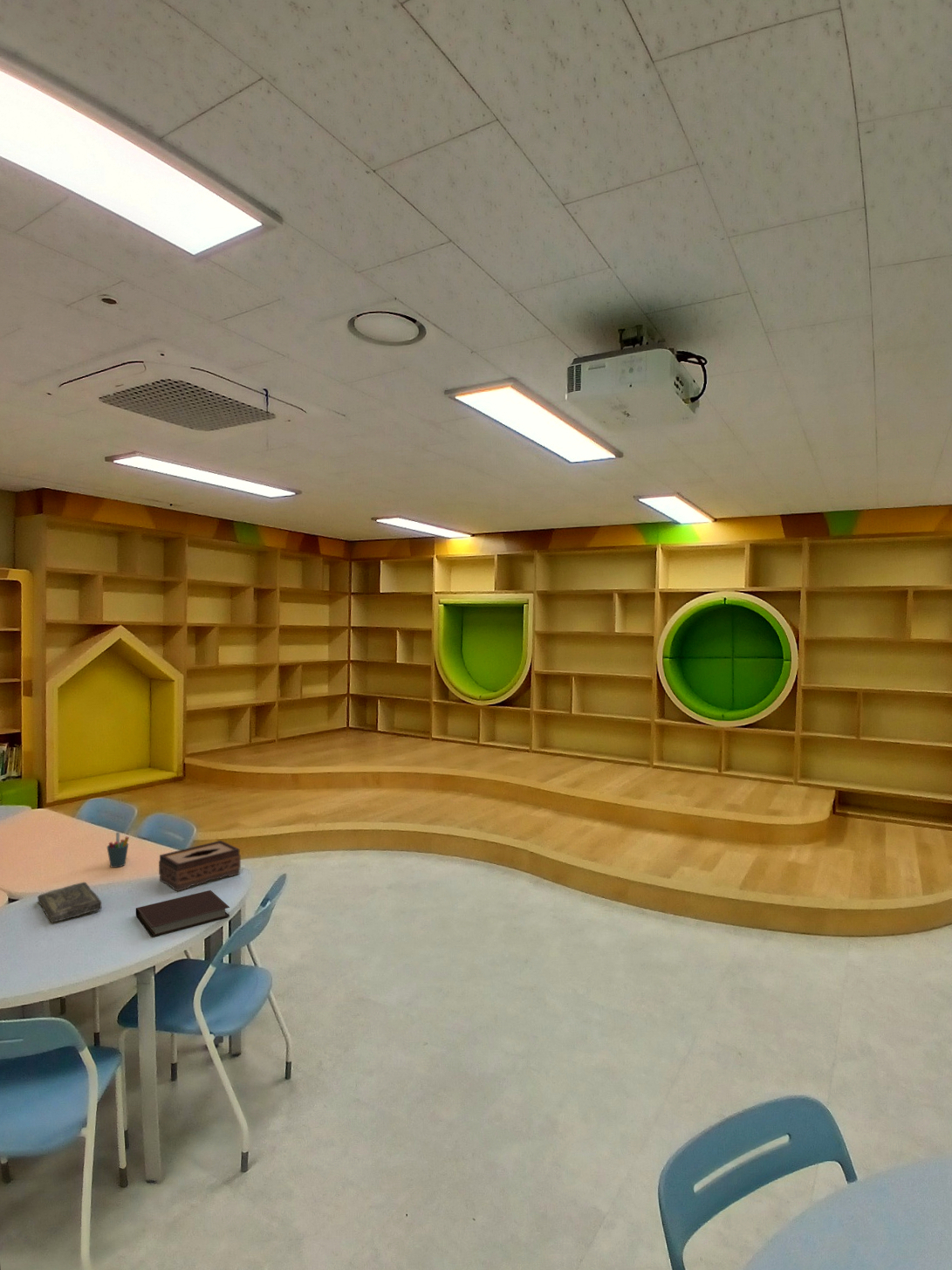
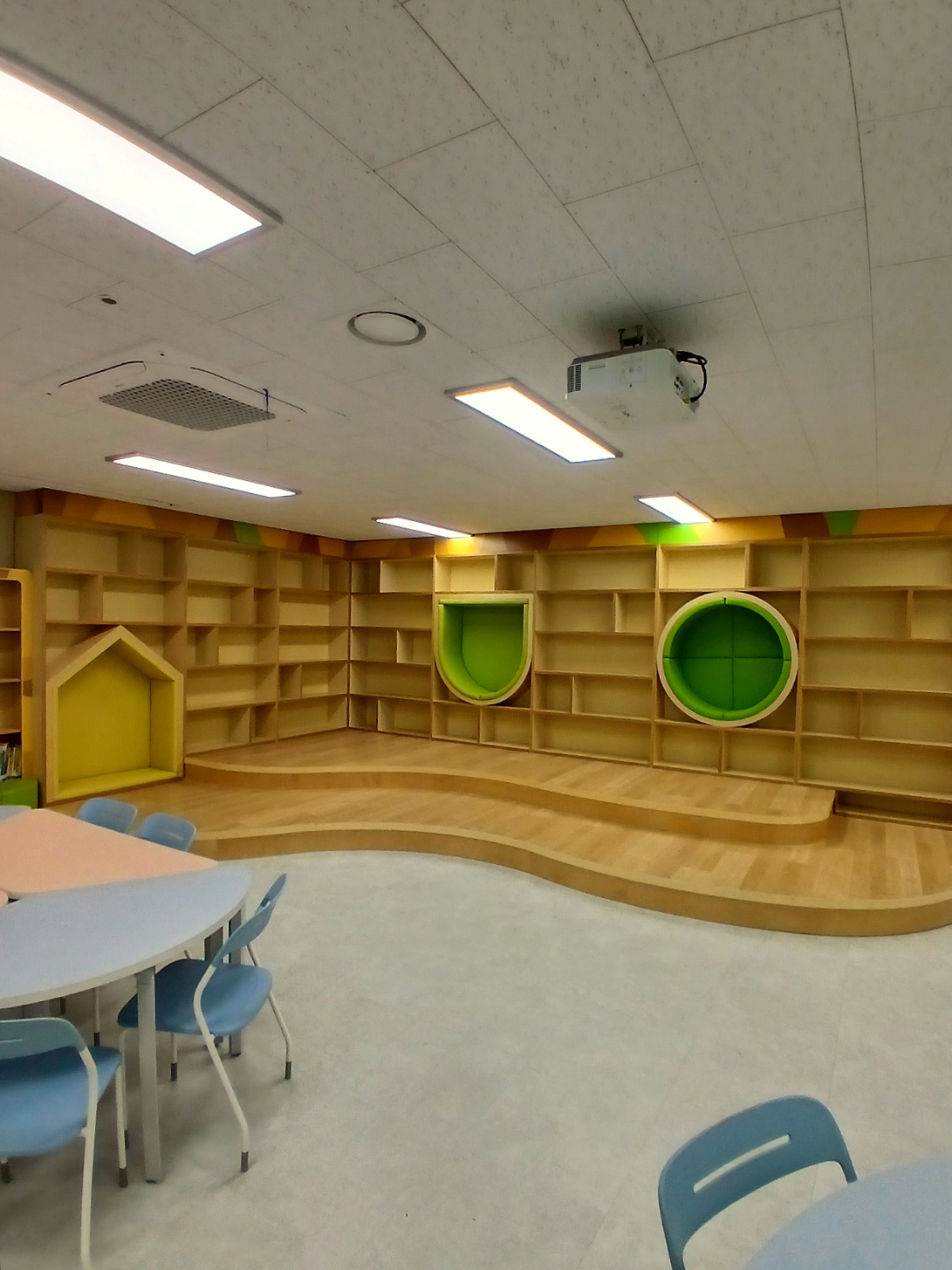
- book [37,882,103,923]
- notebook [135,889,230,937]
- pen holder [106,831,130,868]
- tissue box [158,840,242,892]
